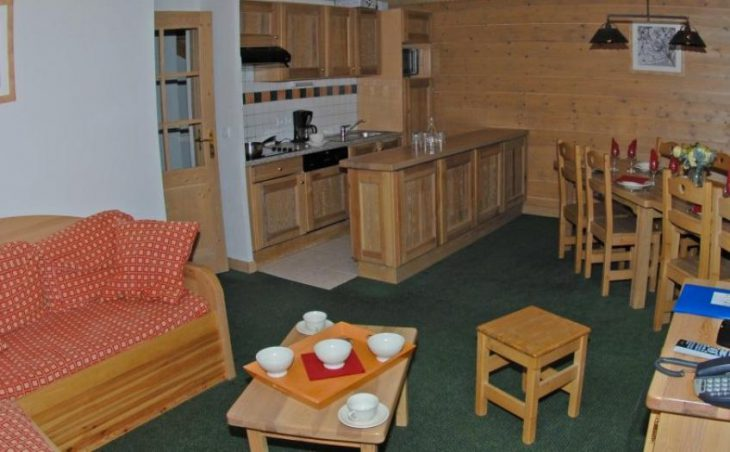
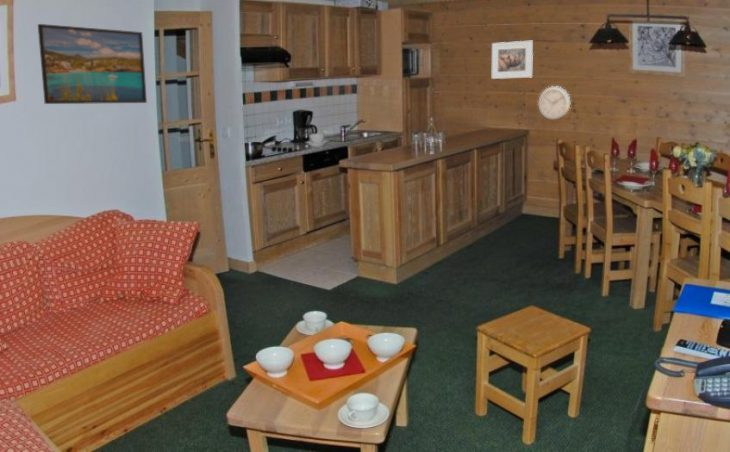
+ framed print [37,23,148,105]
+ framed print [491,40,534,80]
+ wall clock [537,85,571,121]
